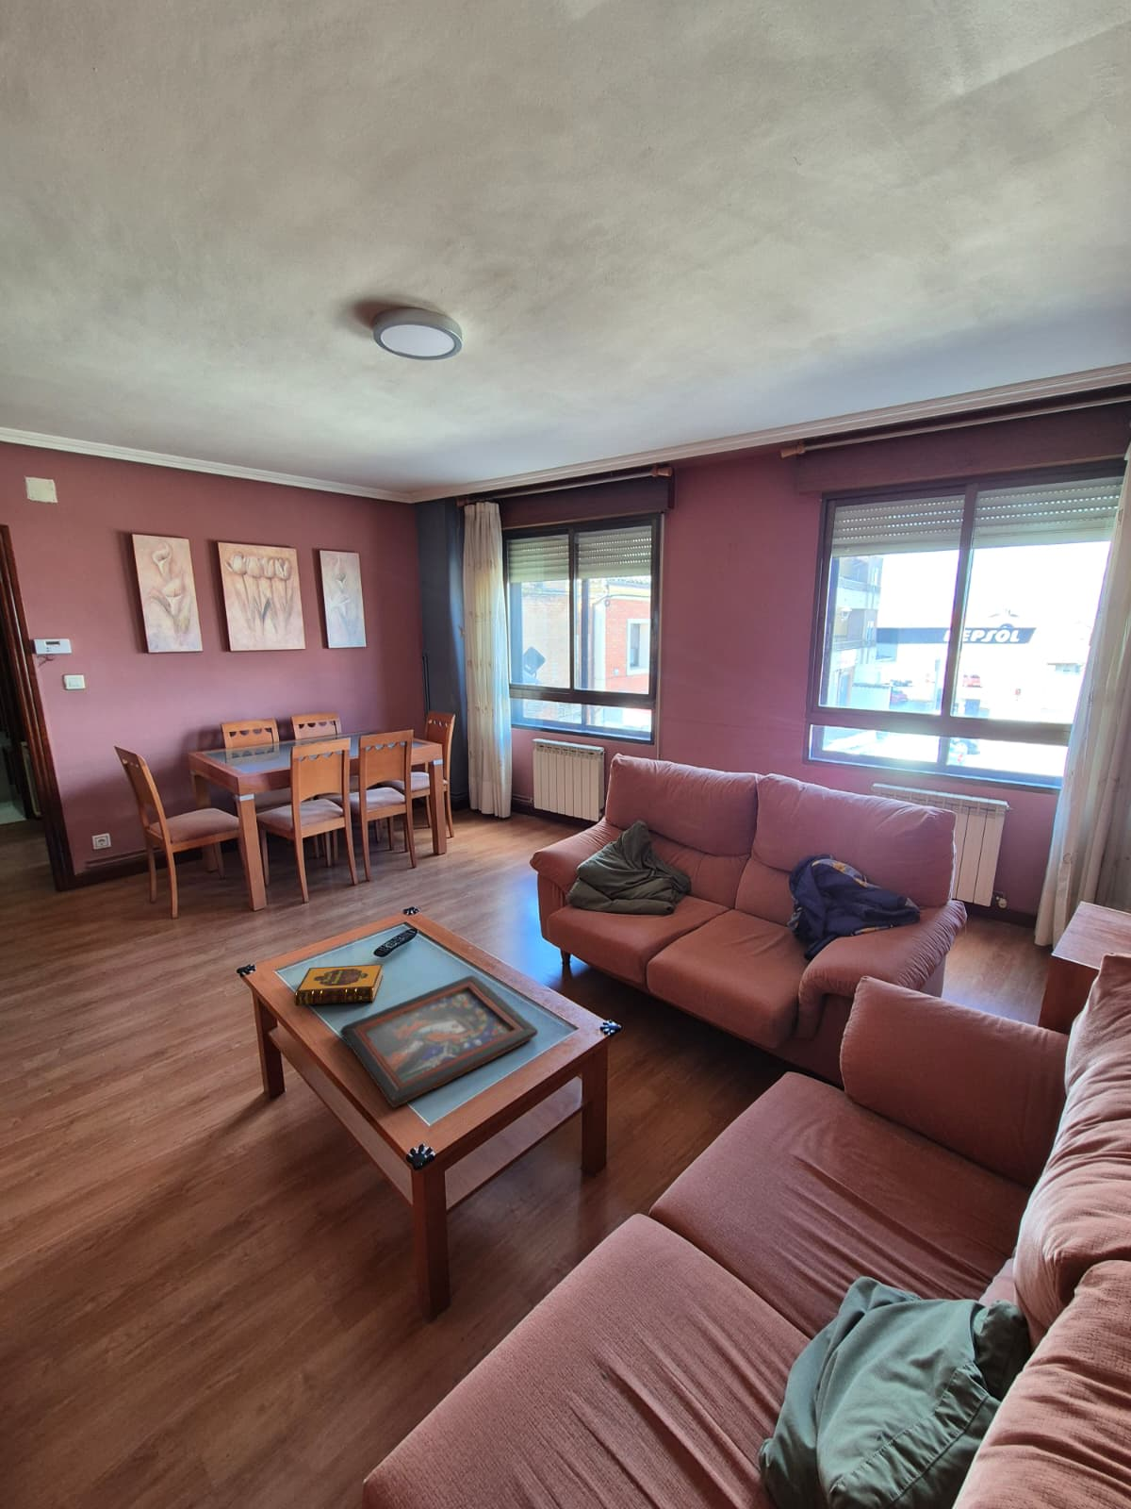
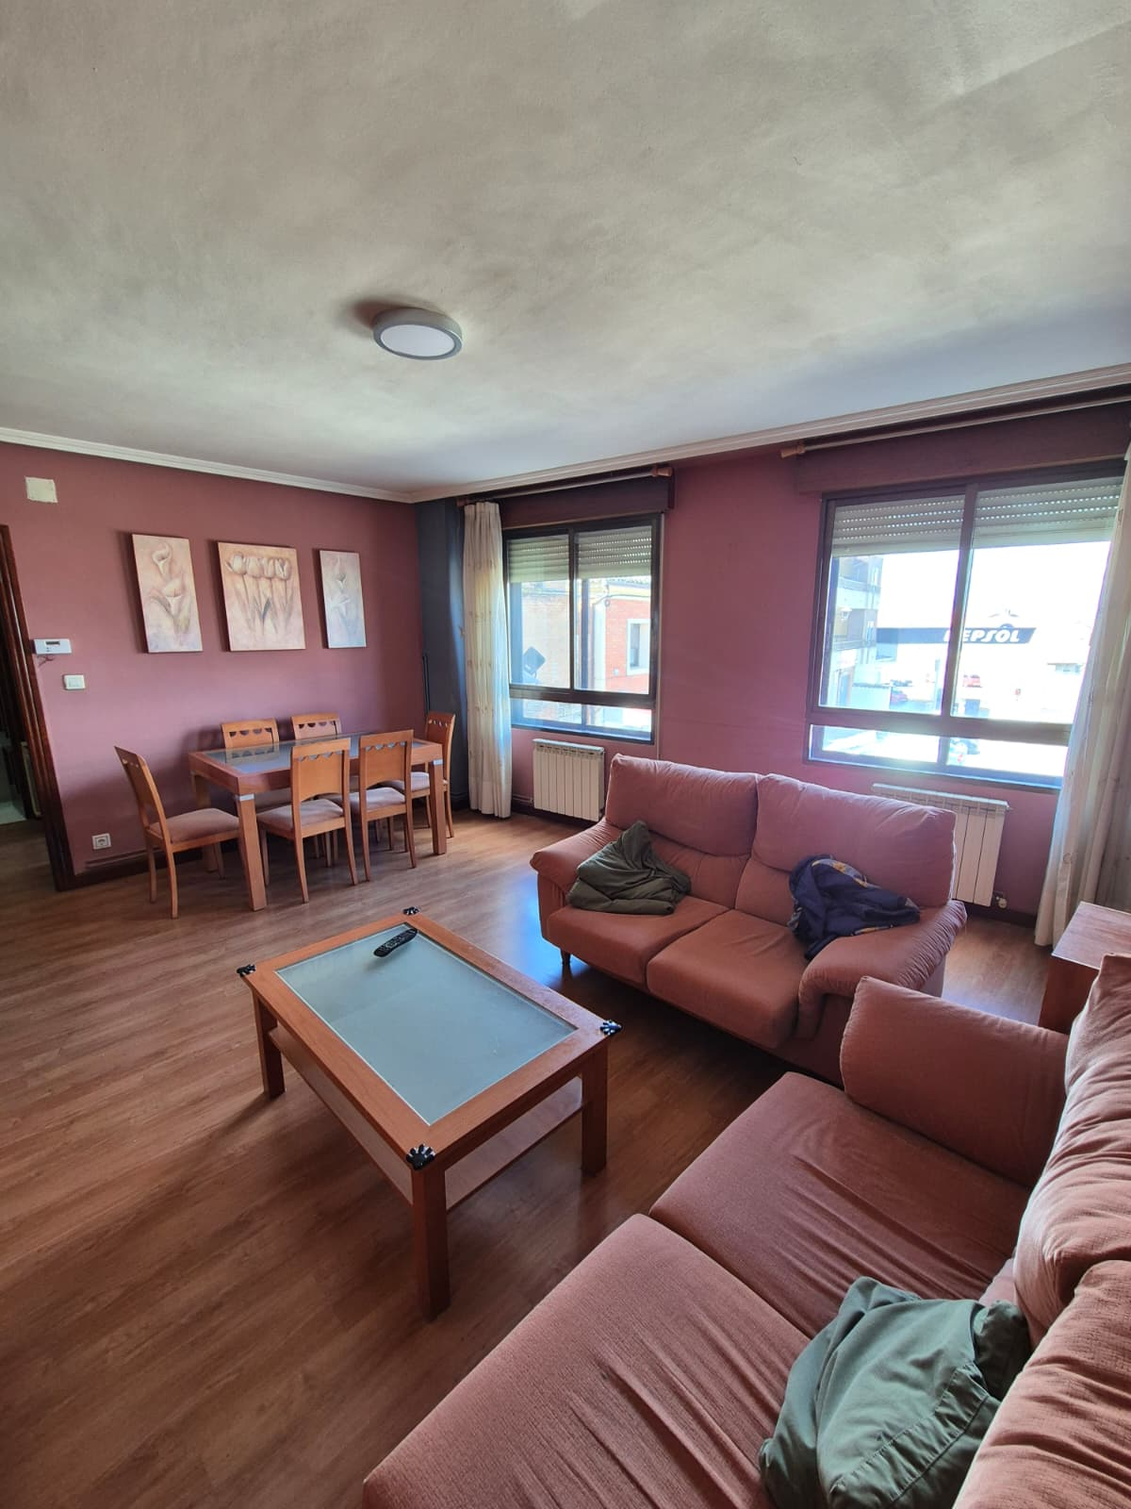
- decorative tray [339,974,539,1109]
- hardback book [293,962,384,1008]
